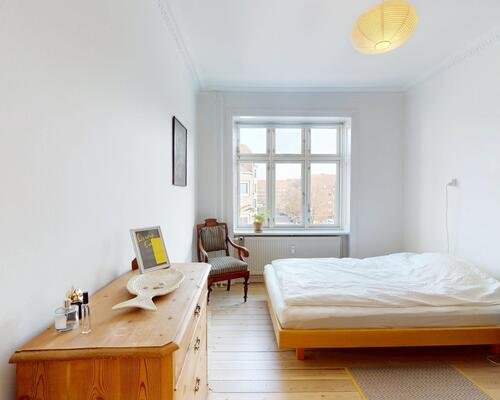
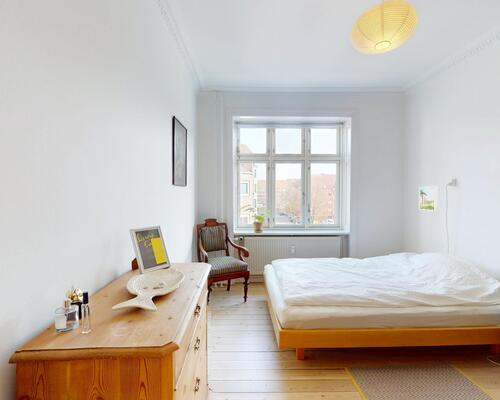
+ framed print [418,185,438,212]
